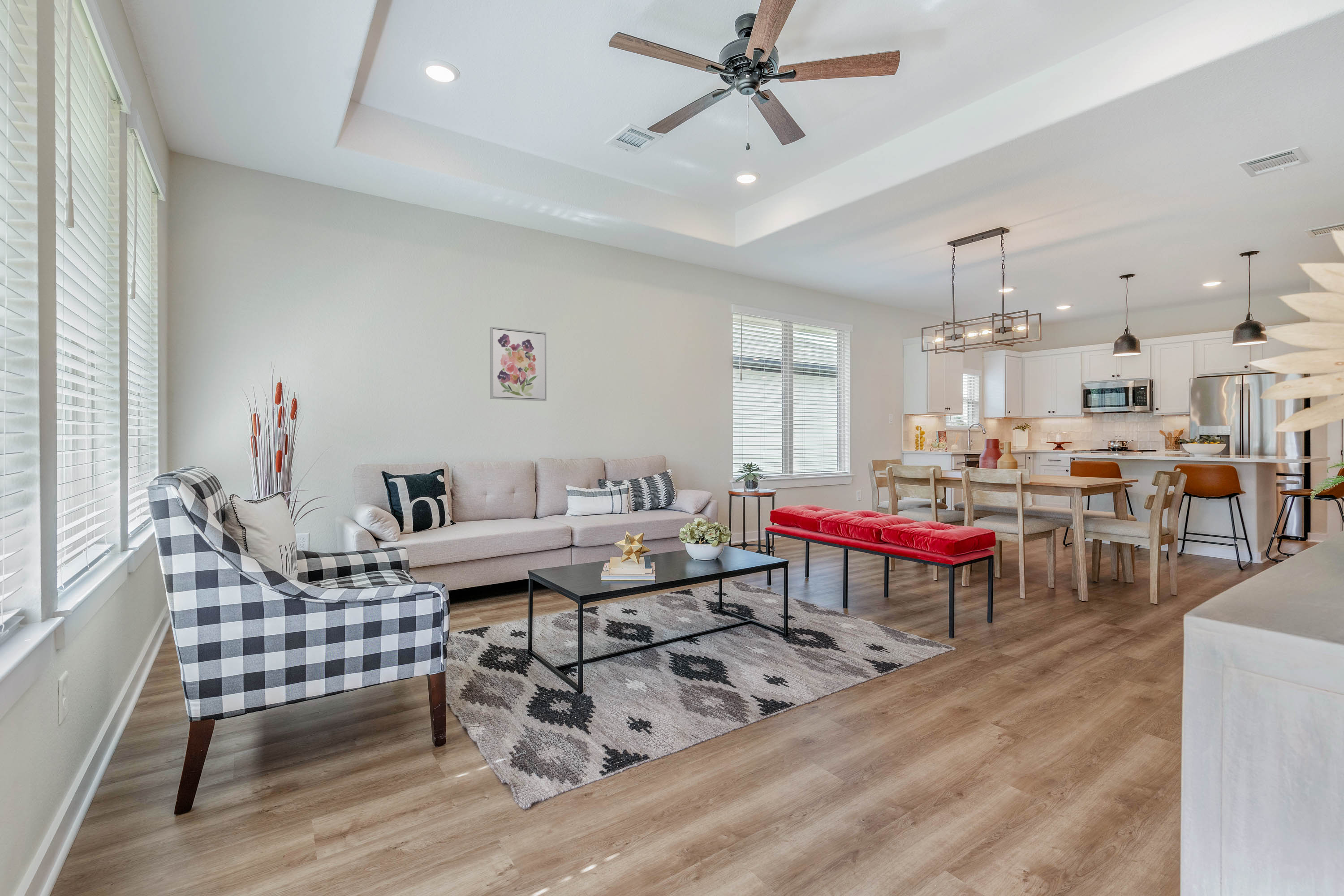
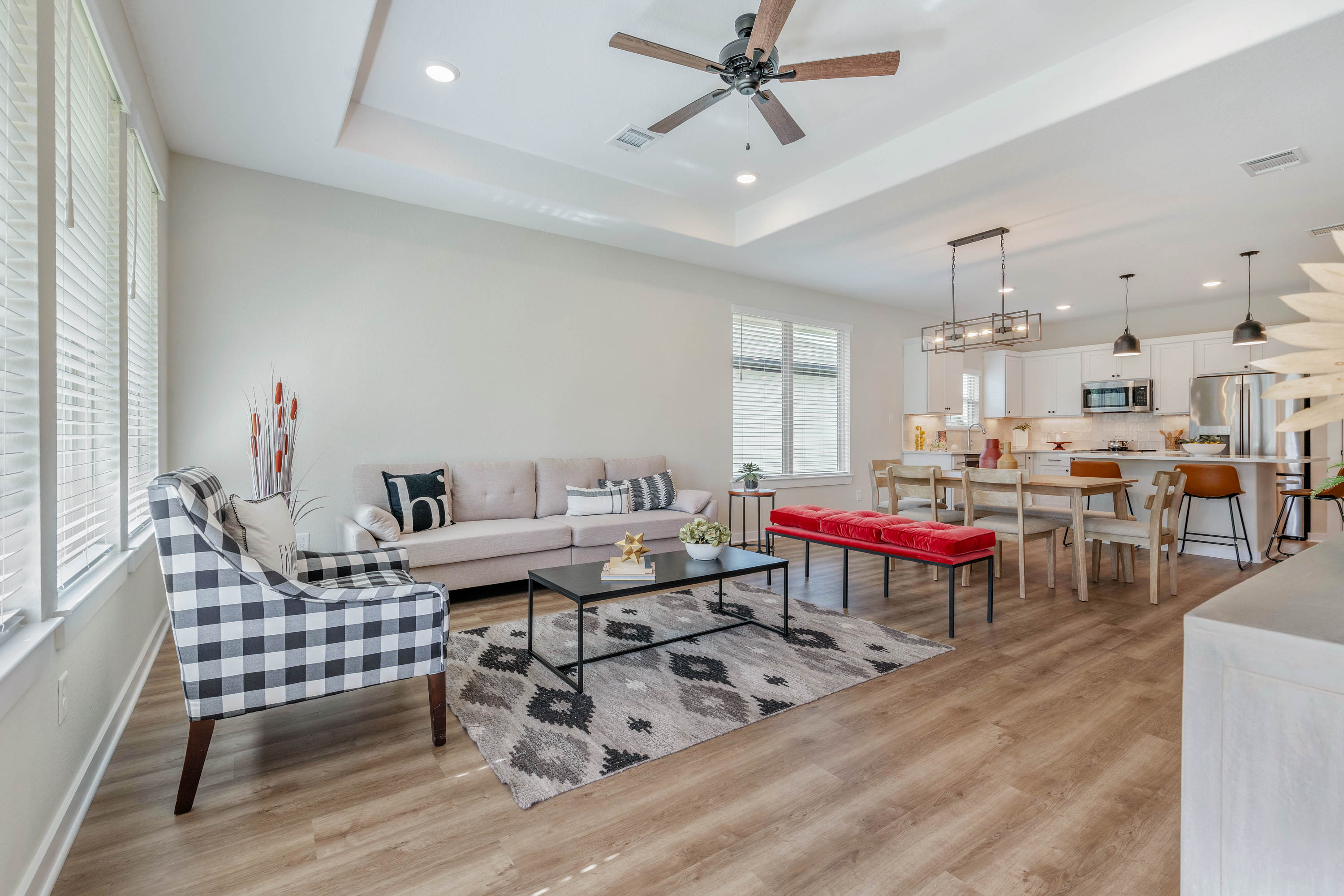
- wall art [489,326,547,401]
